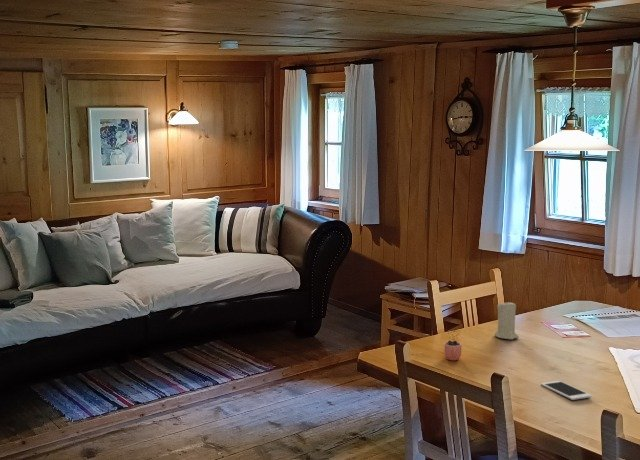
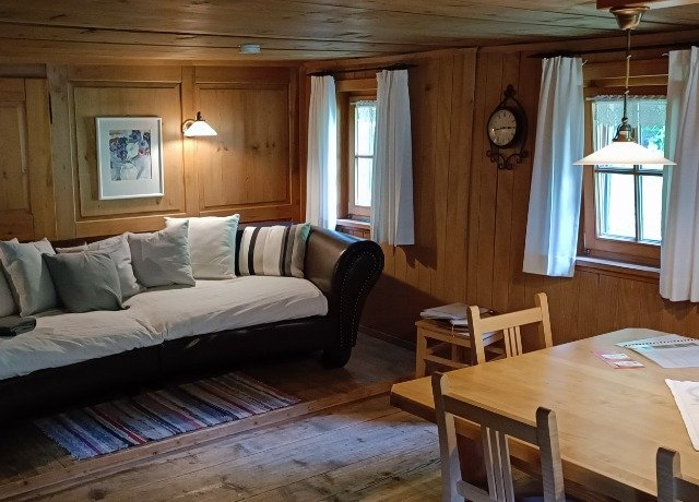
- cell phone [540,380,593,401]
- cocoa [443,328,463,361]
- candle [494,301,520,340]
